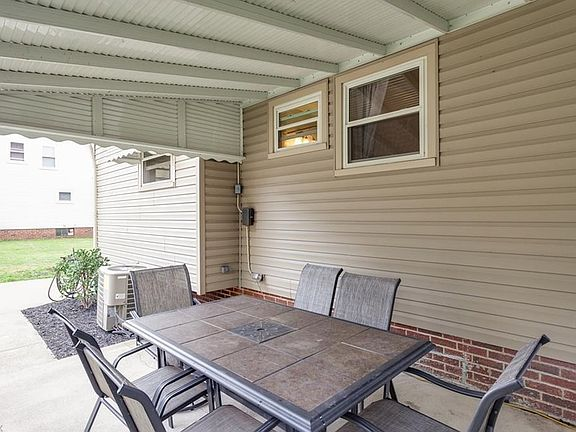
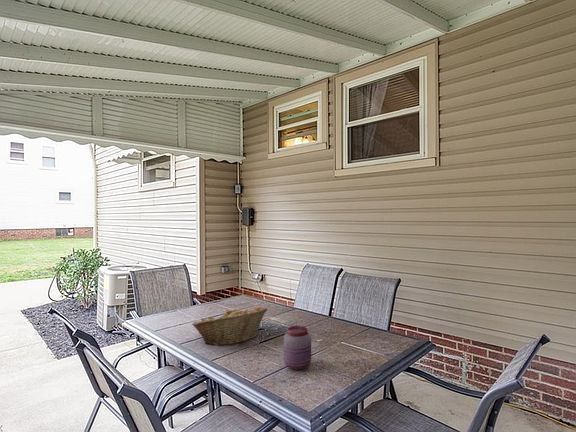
+ jar [283,325,312,371]
+ fruit basket [191,306,268,346]
